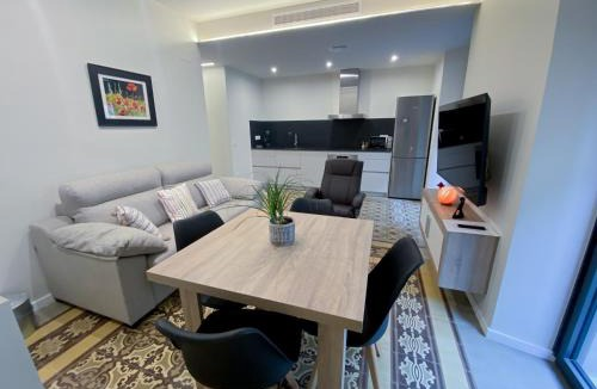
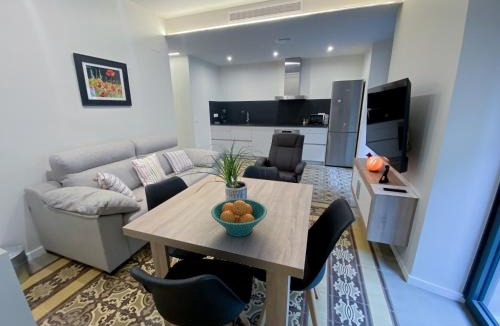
+ fruit bowl [210,198,268,238]
